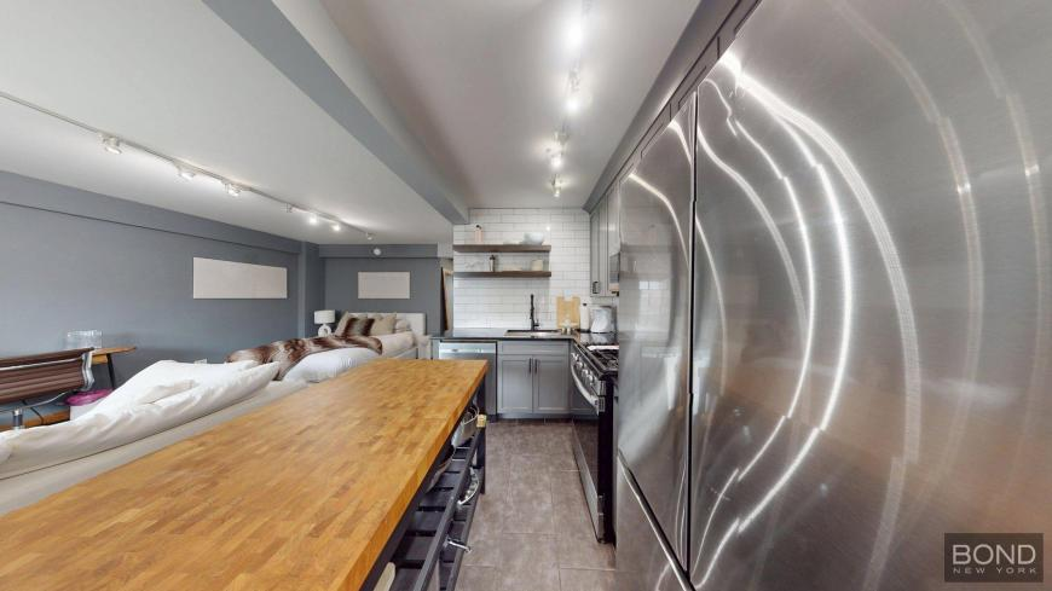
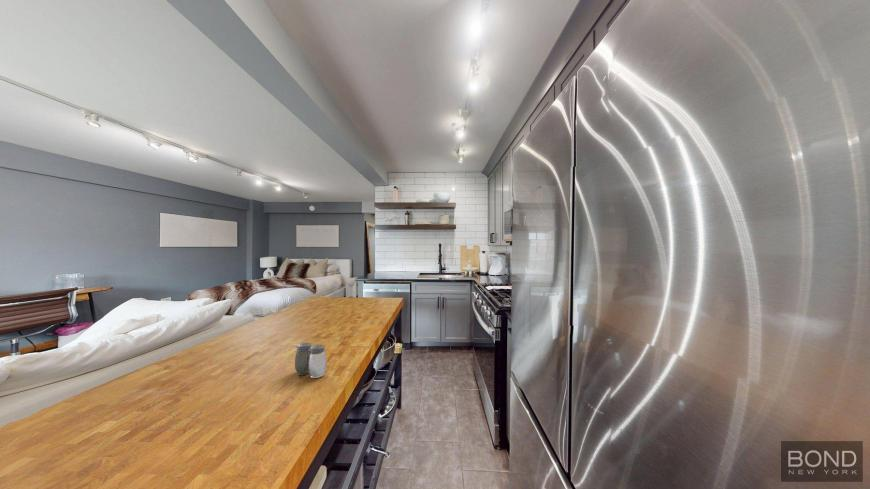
+ salt and pepper shaker [294,342,327,379]
